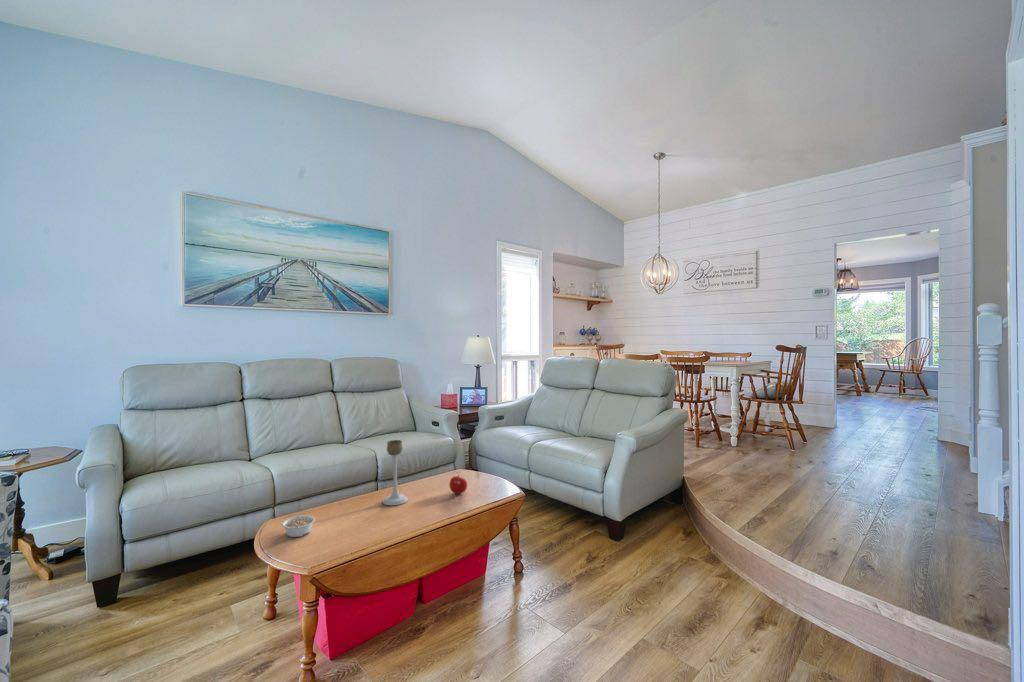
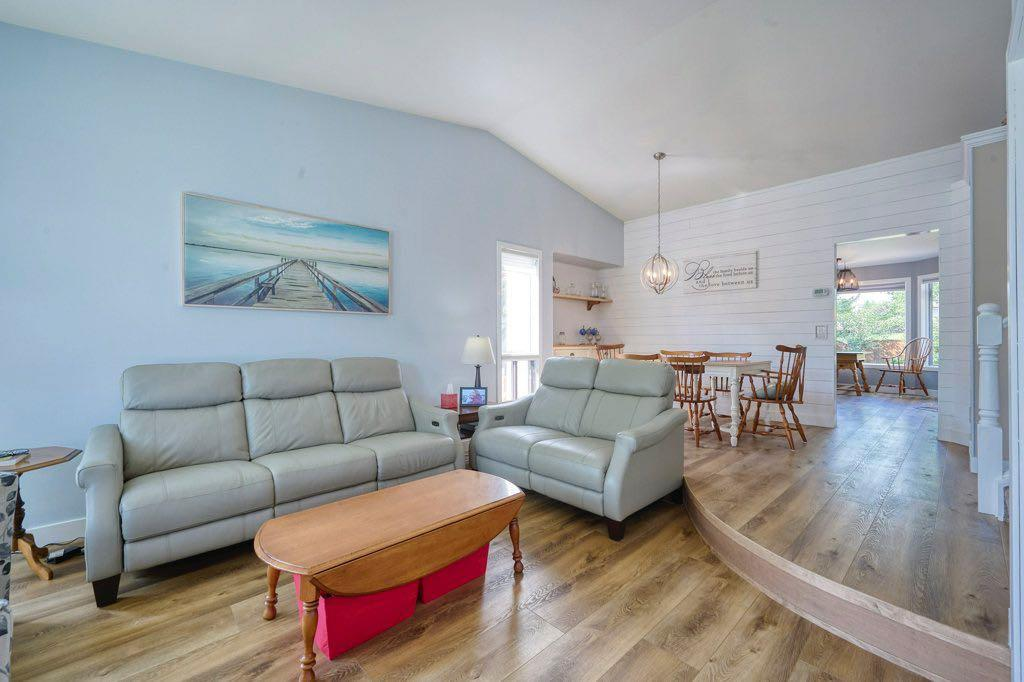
- legume [281,514,316,538]
- candle holder [382,439,409,507]
- fruit [448,474,468,495]
